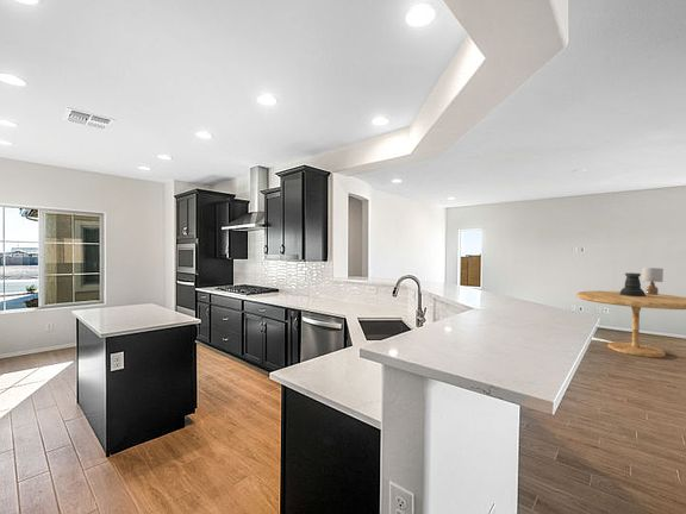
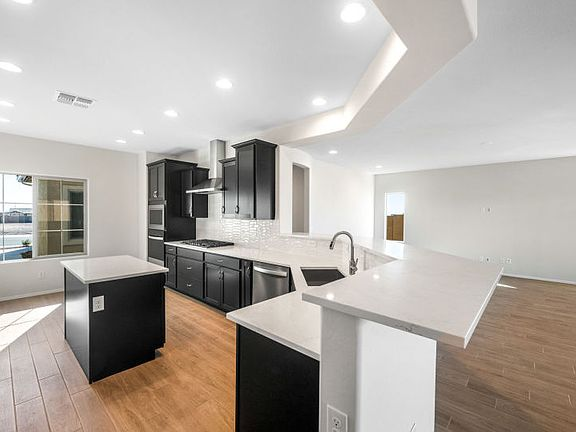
- pedestal [619,271,646,296]
- dining table [576,290,686,358]
- lamp [641,267,665,294]
